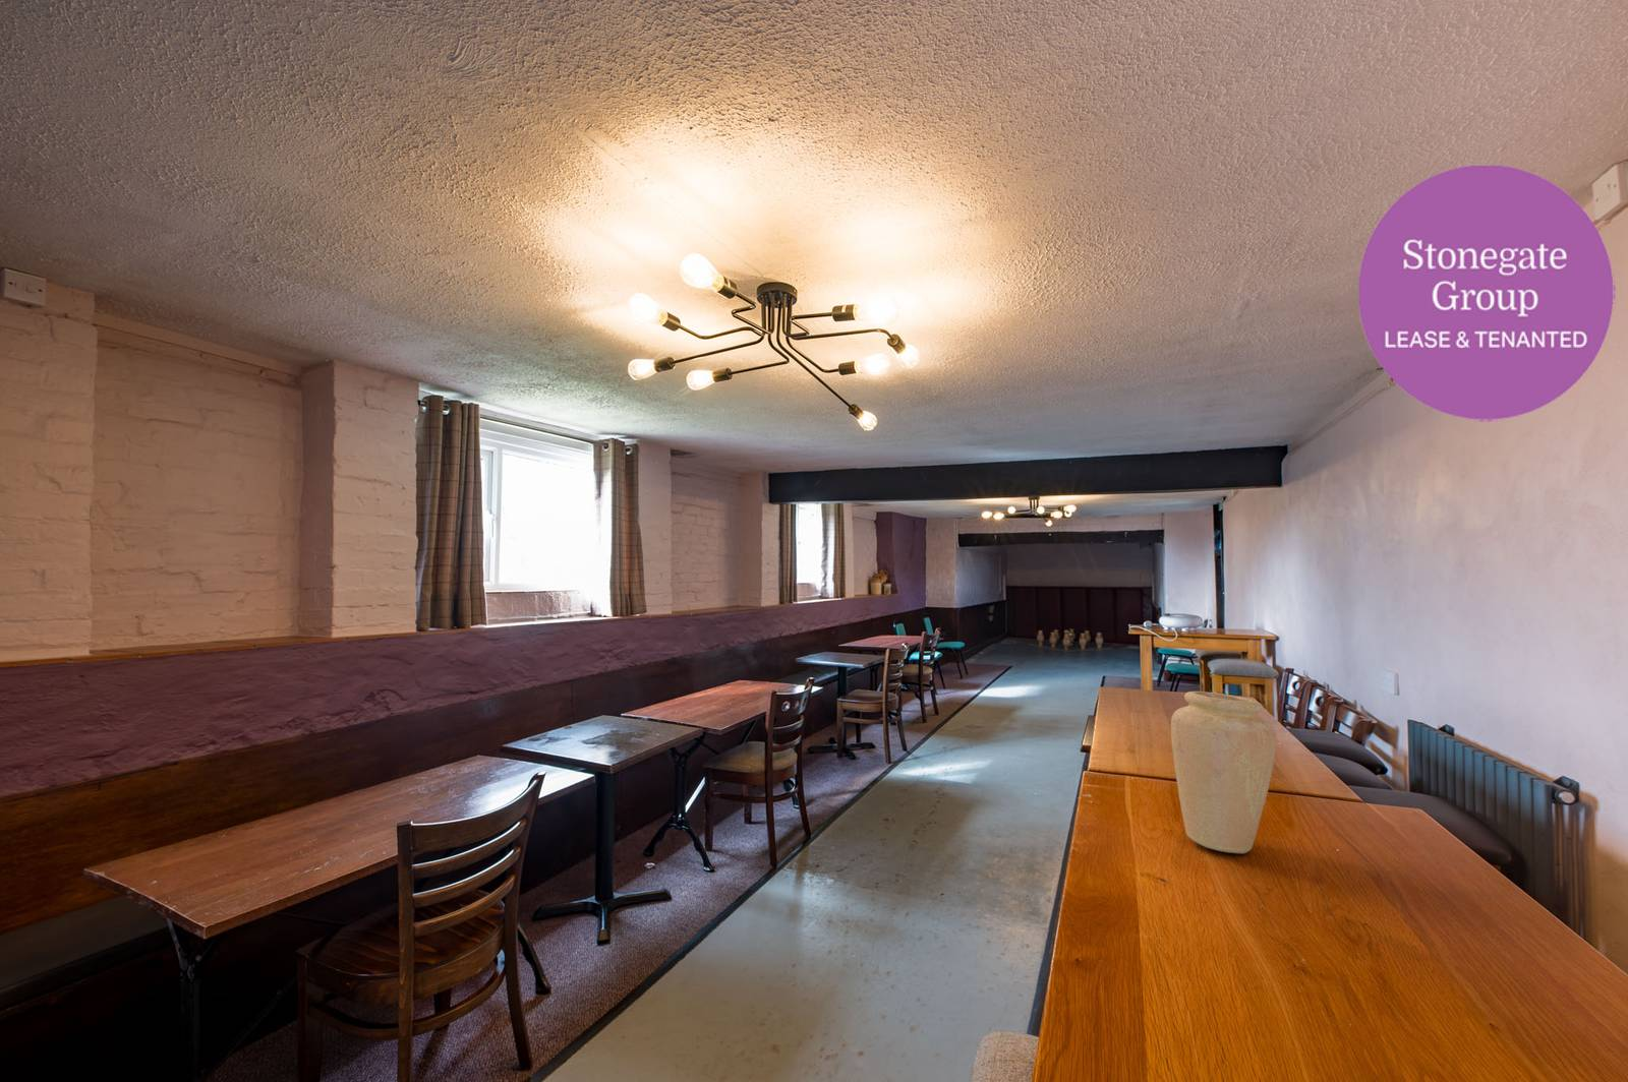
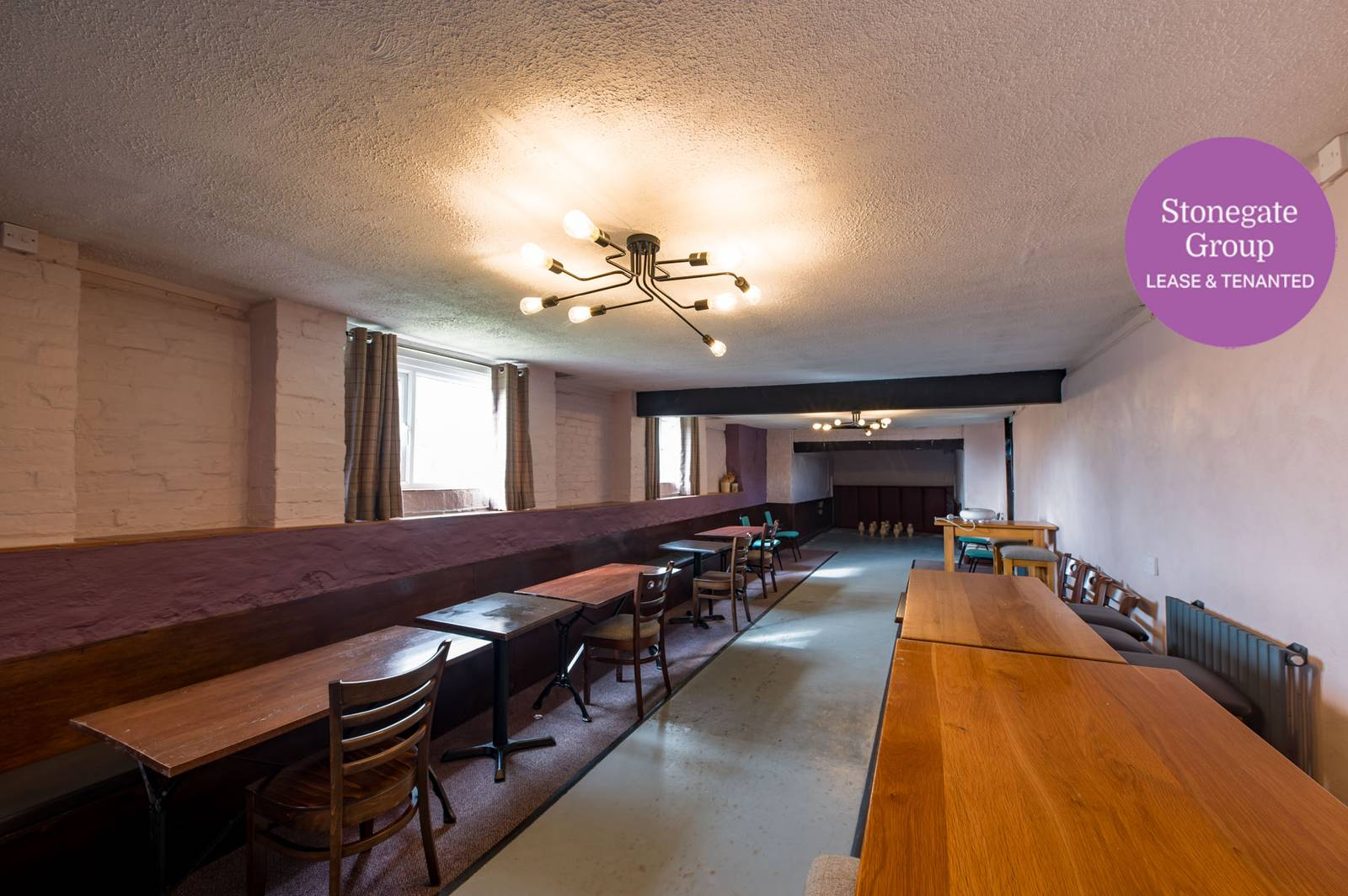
- vase [1170,691,1277,854]
